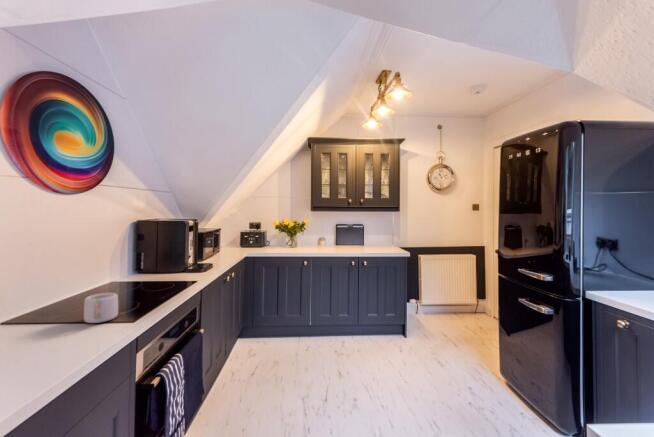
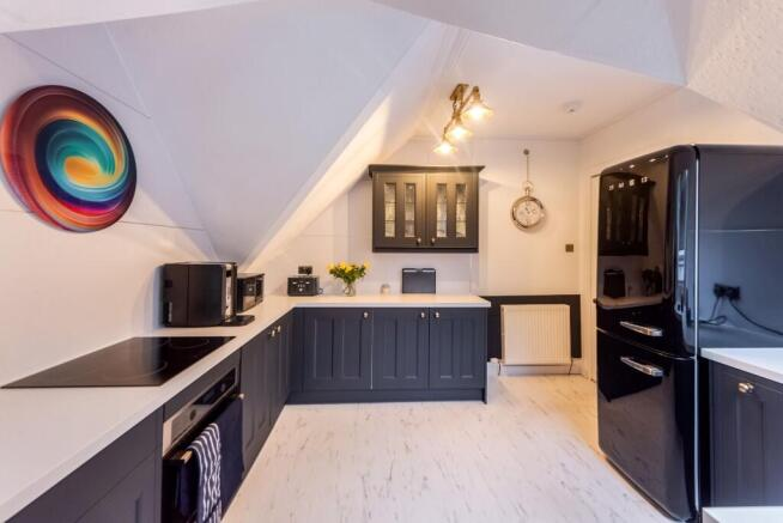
- mug [83,292,121,324]
